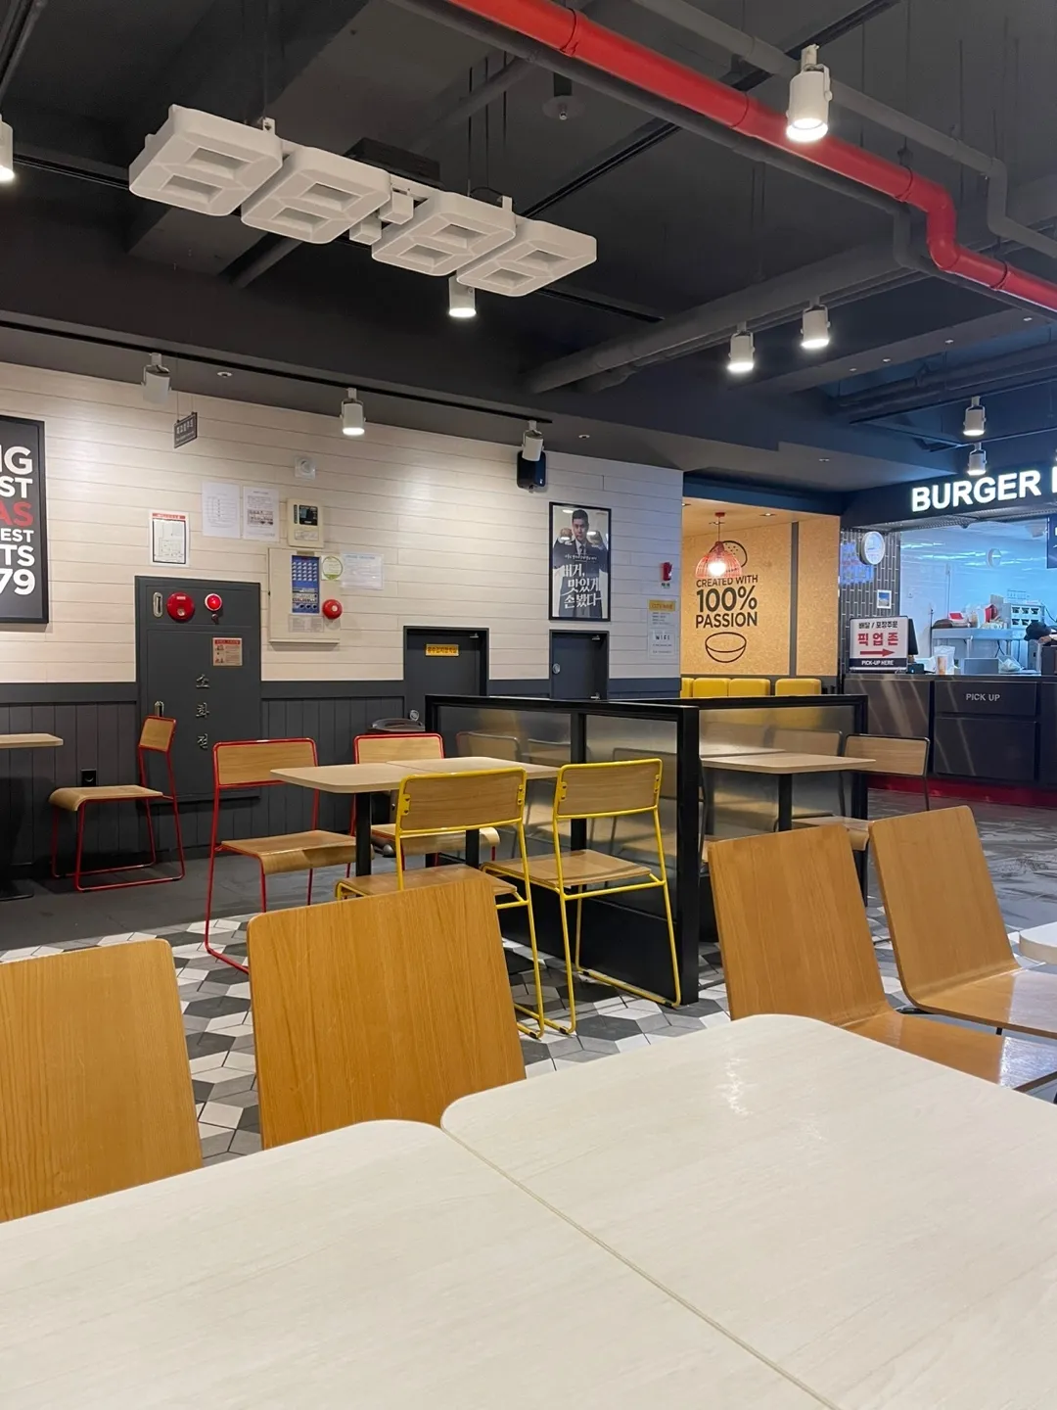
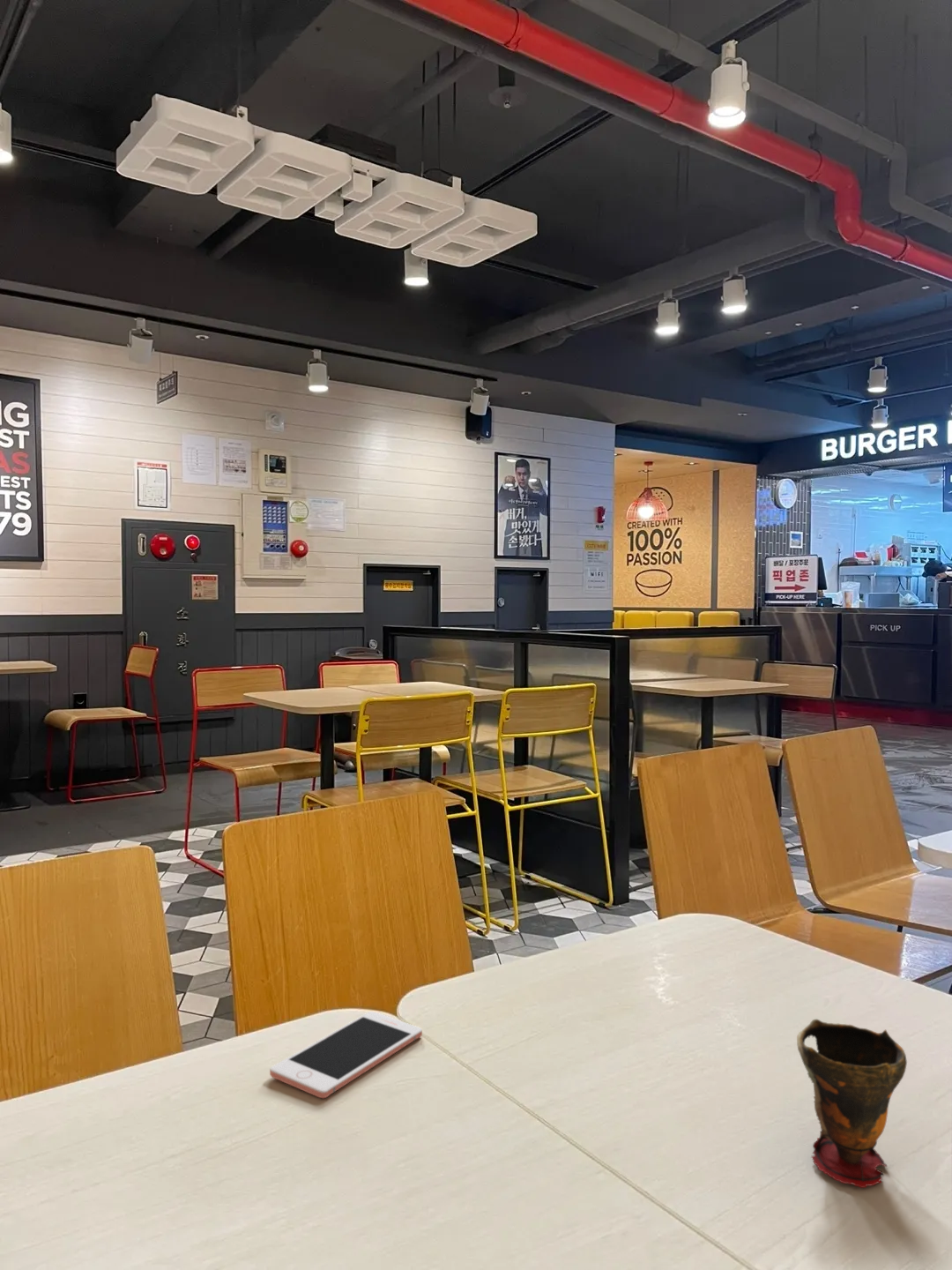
+ cup [796,1018,908,1189]
+ cell phone [269,1011,423,1099]
